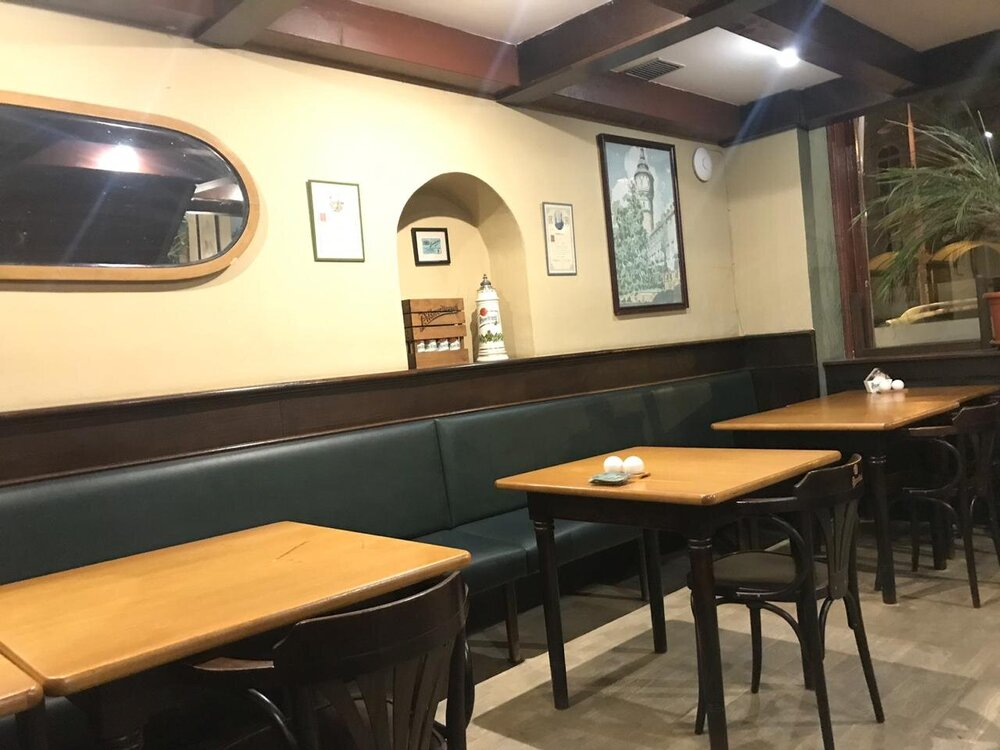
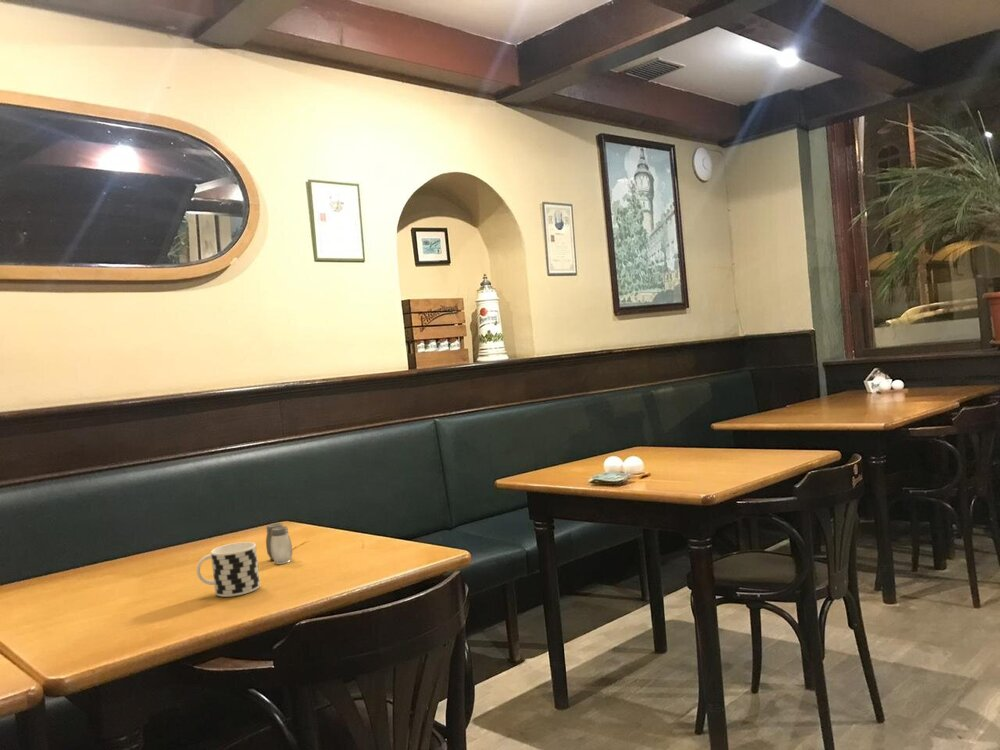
+ cup [196,541,261,598]
+ salt and pepper shaker [265,522,293,565]
